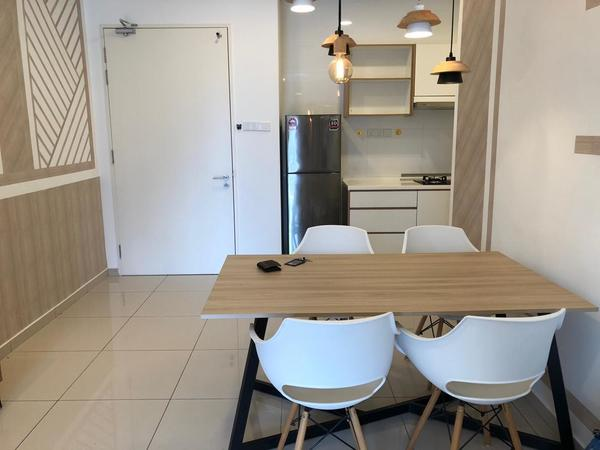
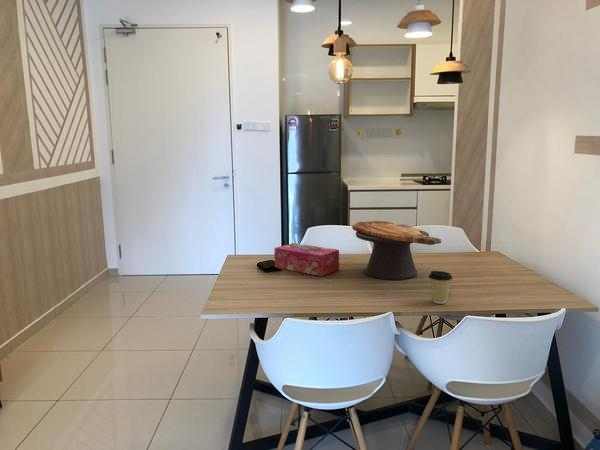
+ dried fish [351,220,442,281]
+ coffee cup [428,270,454,305]
+ tissue box [273,242,340,277]
